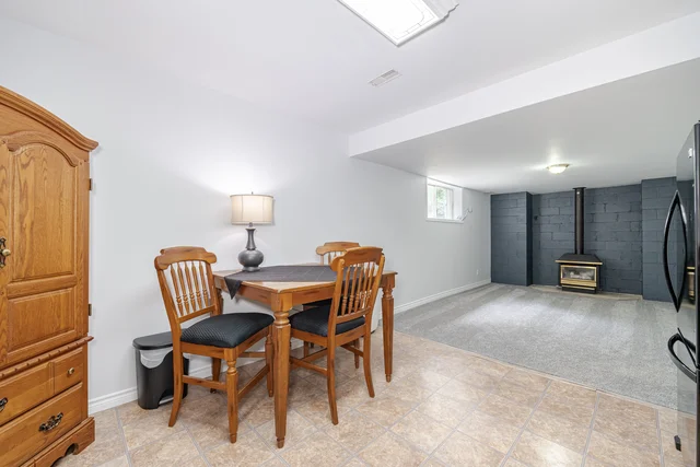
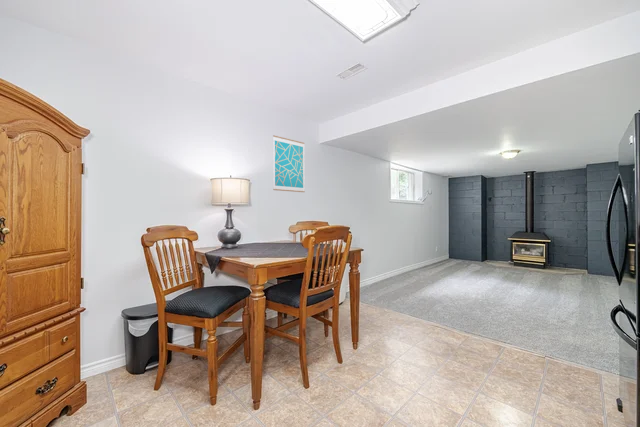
+ wall art [272,134,306,193]
